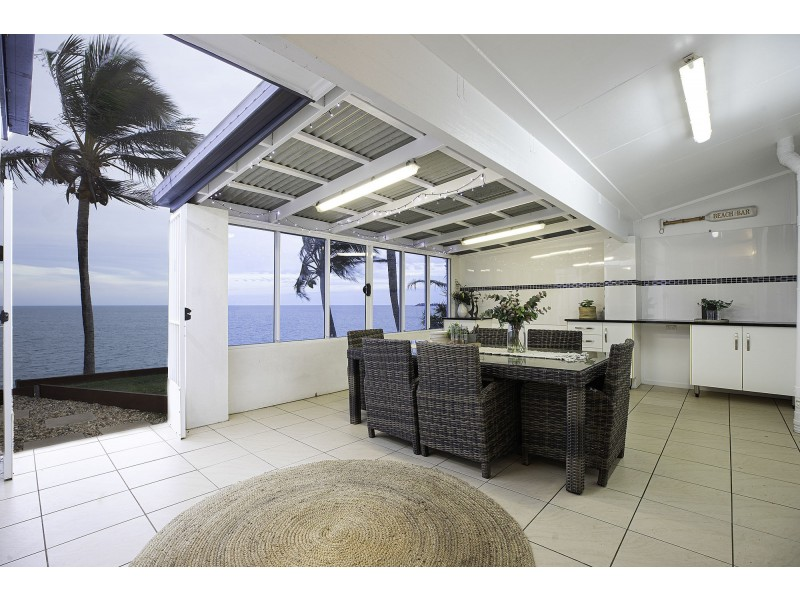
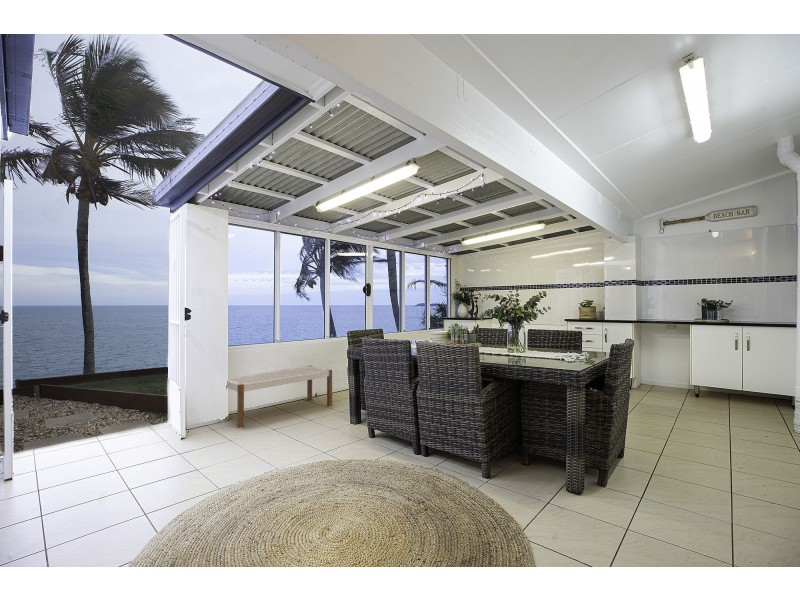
+ bench [224,365,333,429]
